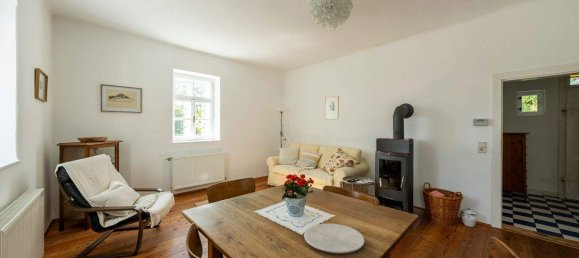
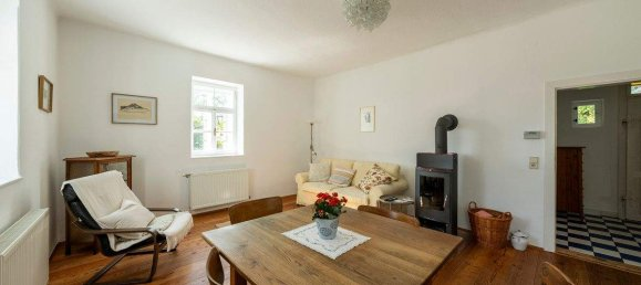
- plate [303,223,365,254]
